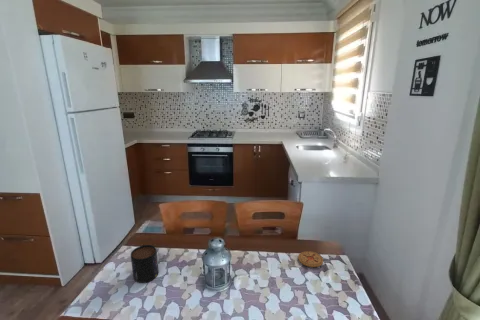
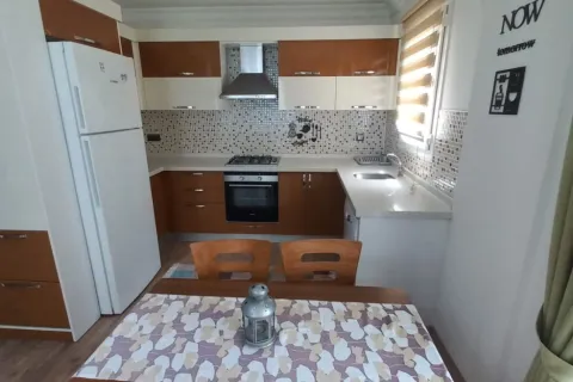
- mug [130,244,160,284]
- coaster [297,250,324,268]
